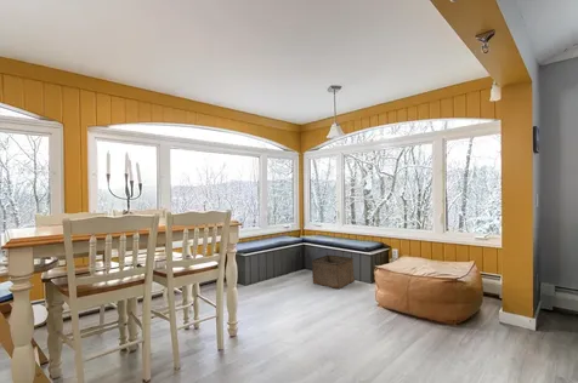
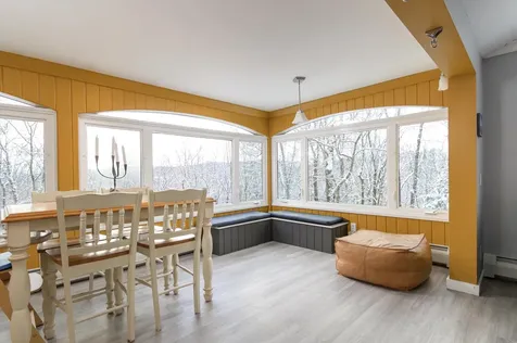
- storage bin [311,255,356,290]
